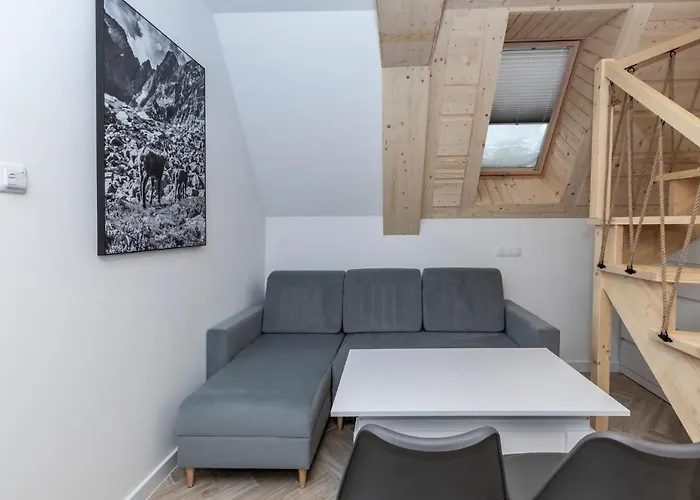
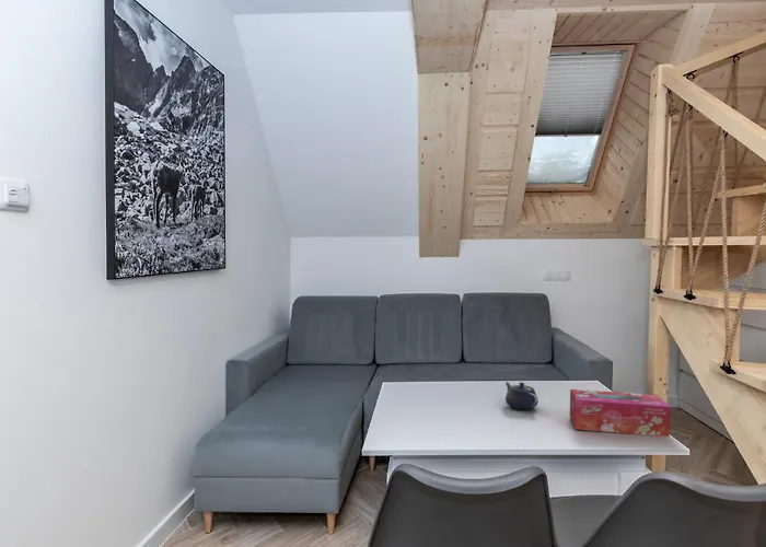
+ tissue box [569,388,671,438]
+ teapot [504,381,539,411]
